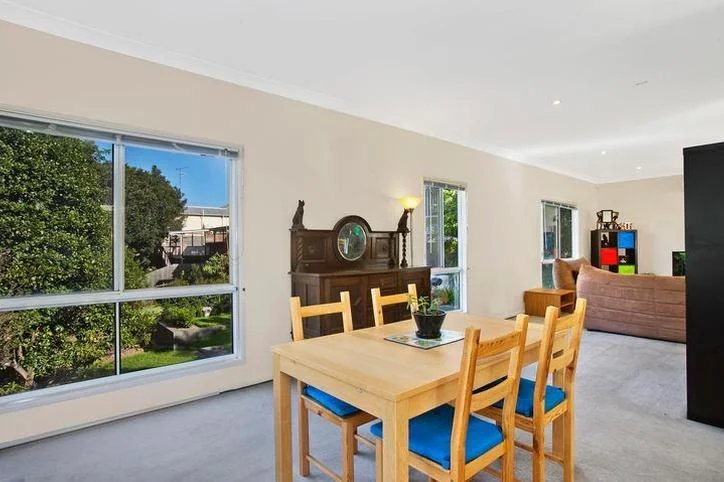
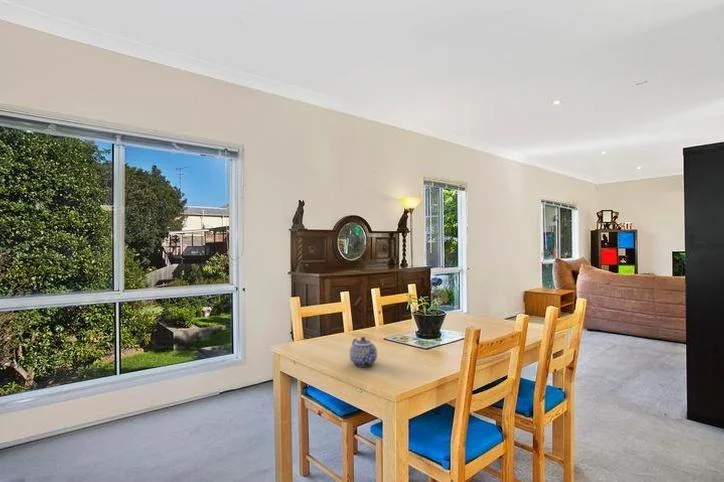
+ teapot [348,336,378,368]
